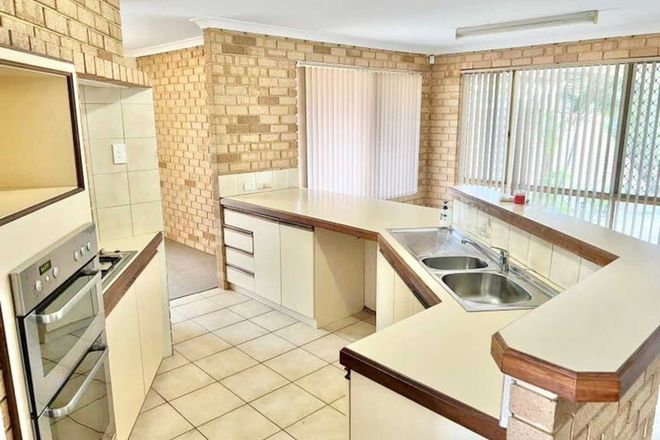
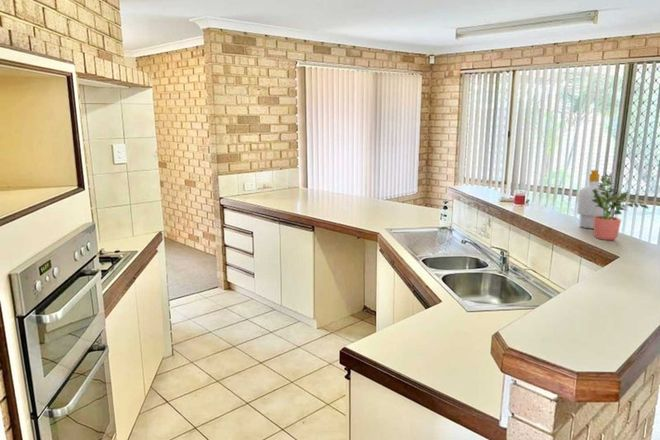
+ soap bottle [576,169,605,230]
+ potted plant [592,172,649,241]
